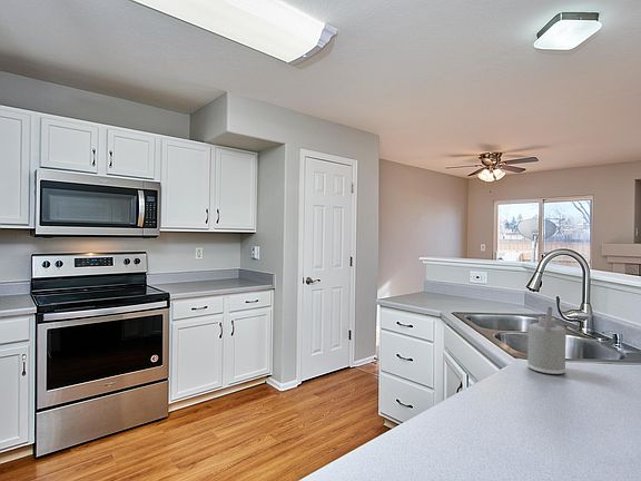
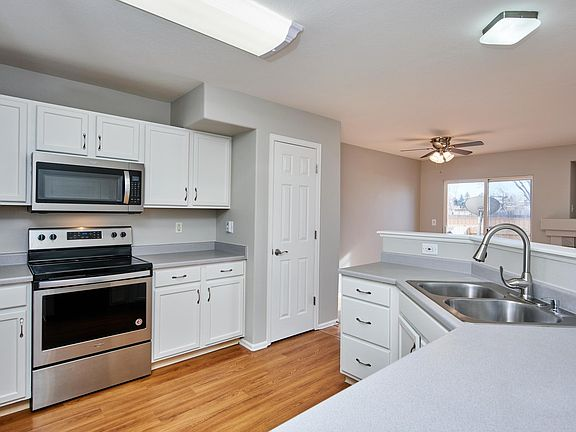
- soap dispenser [526,306,568,375]
